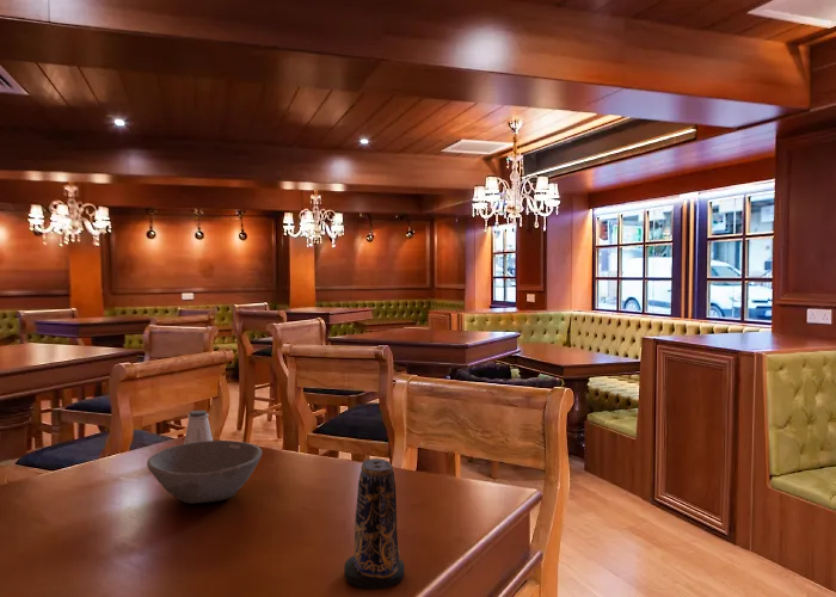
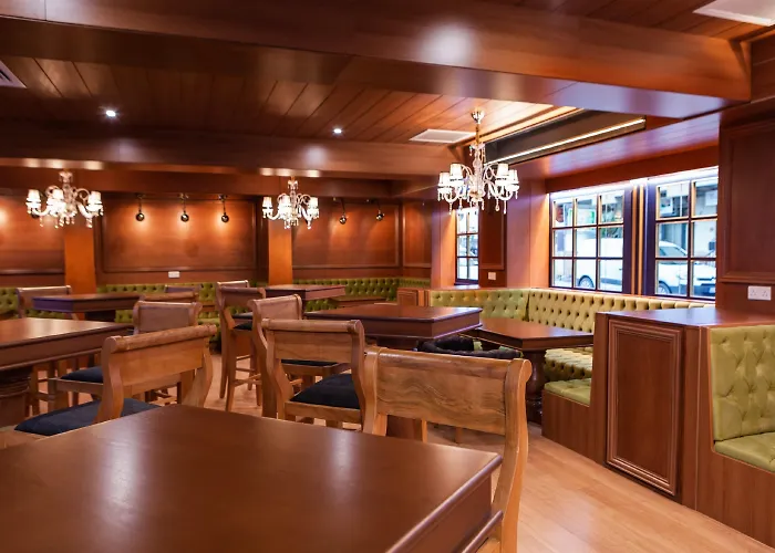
- bowl [146,439,263,505]
- candle [343,457,406,590]
- saltshaker [183,410,214,444]
